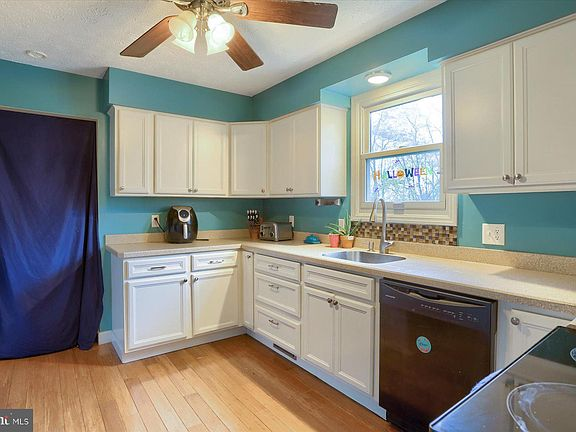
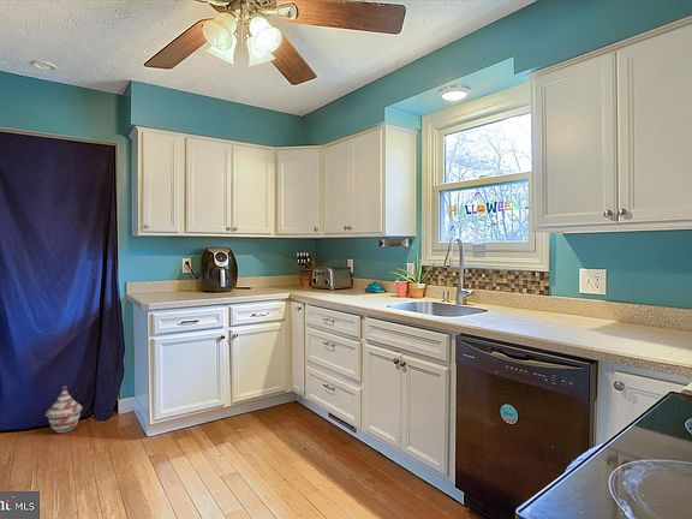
+ woven basket [44,384,83,434]
